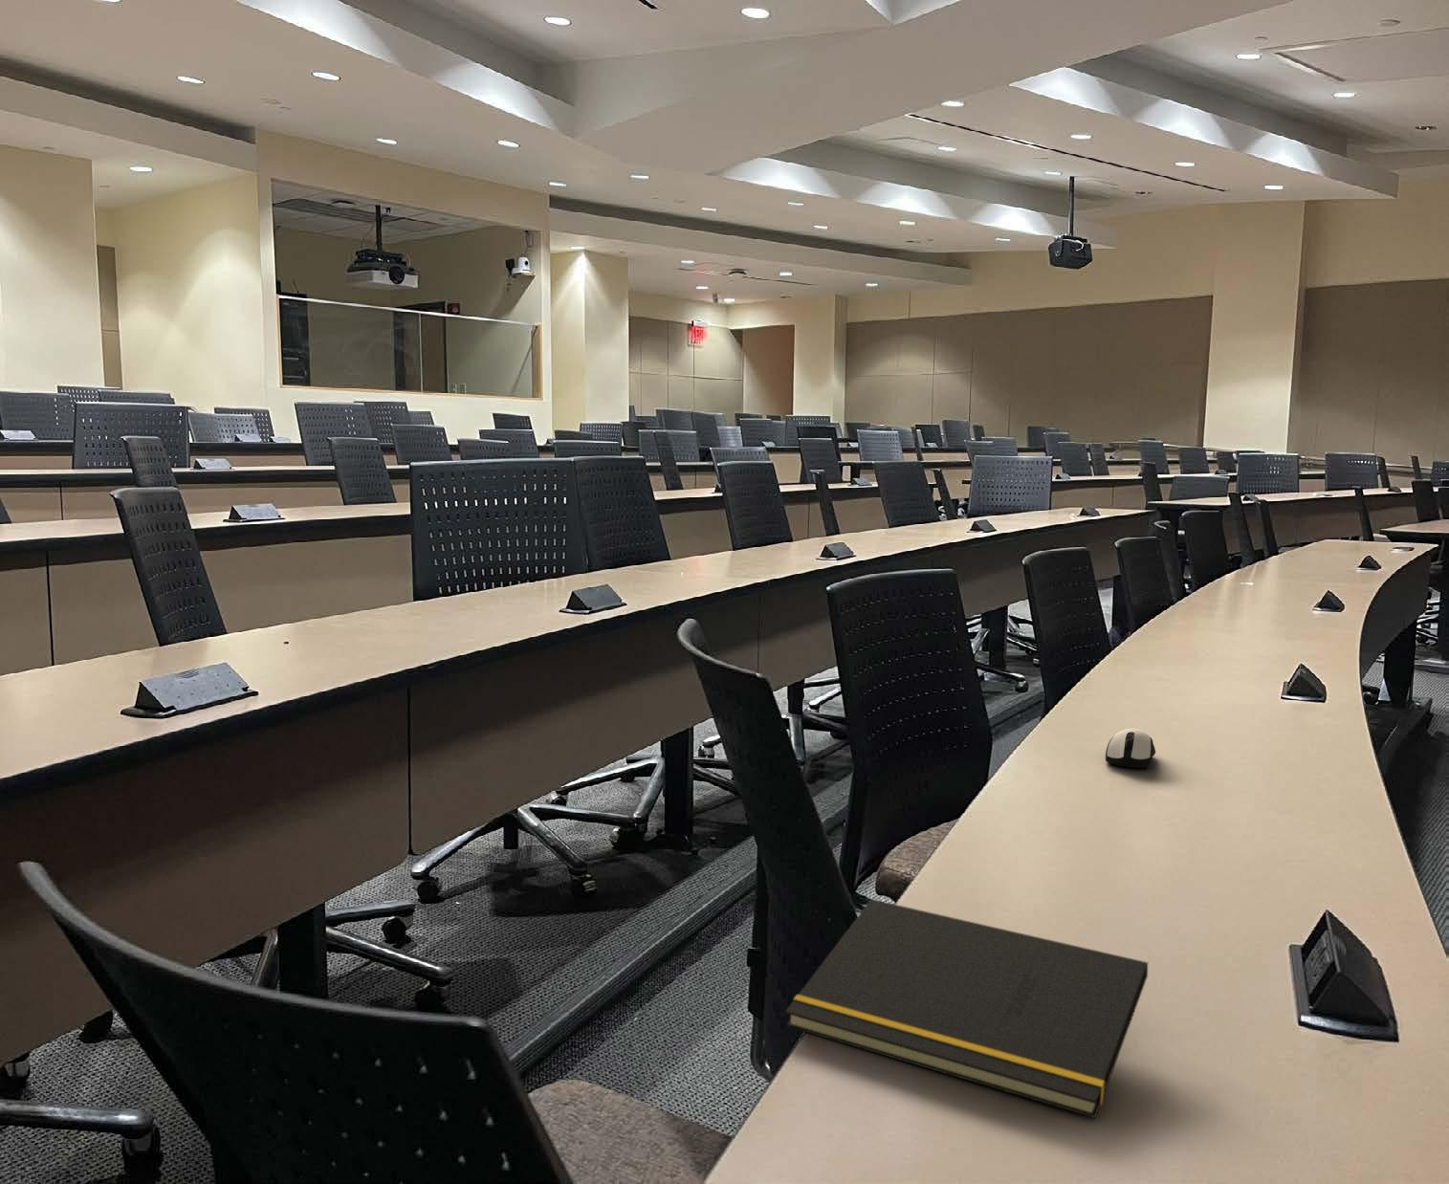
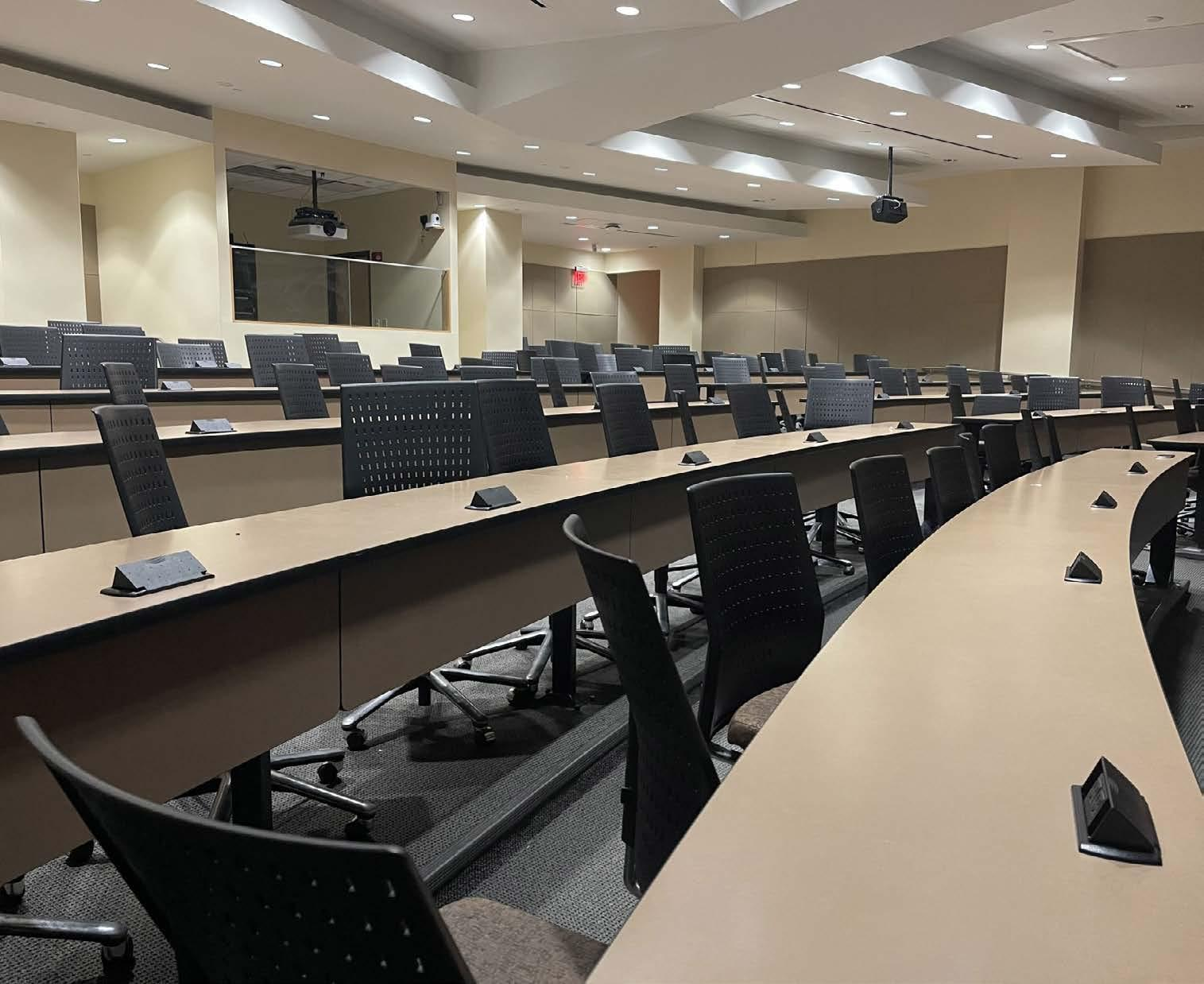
- notepad [785,898,1149,1119]
- computer mouse [1105,728,1157,769]
